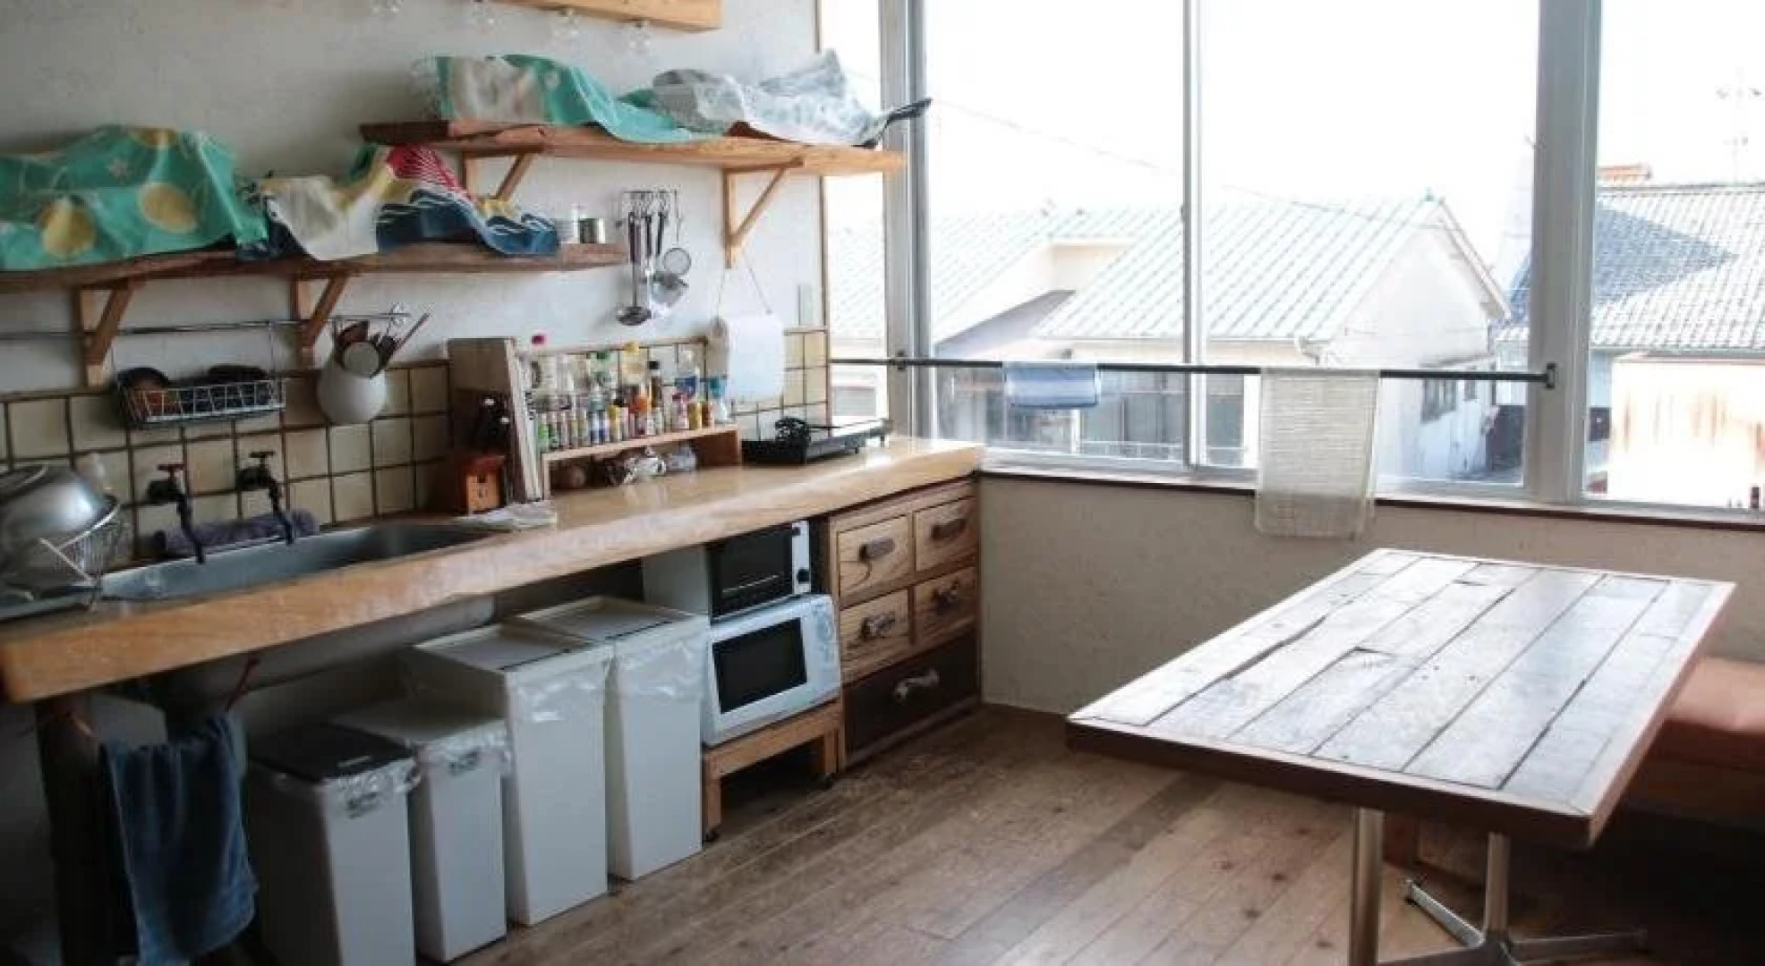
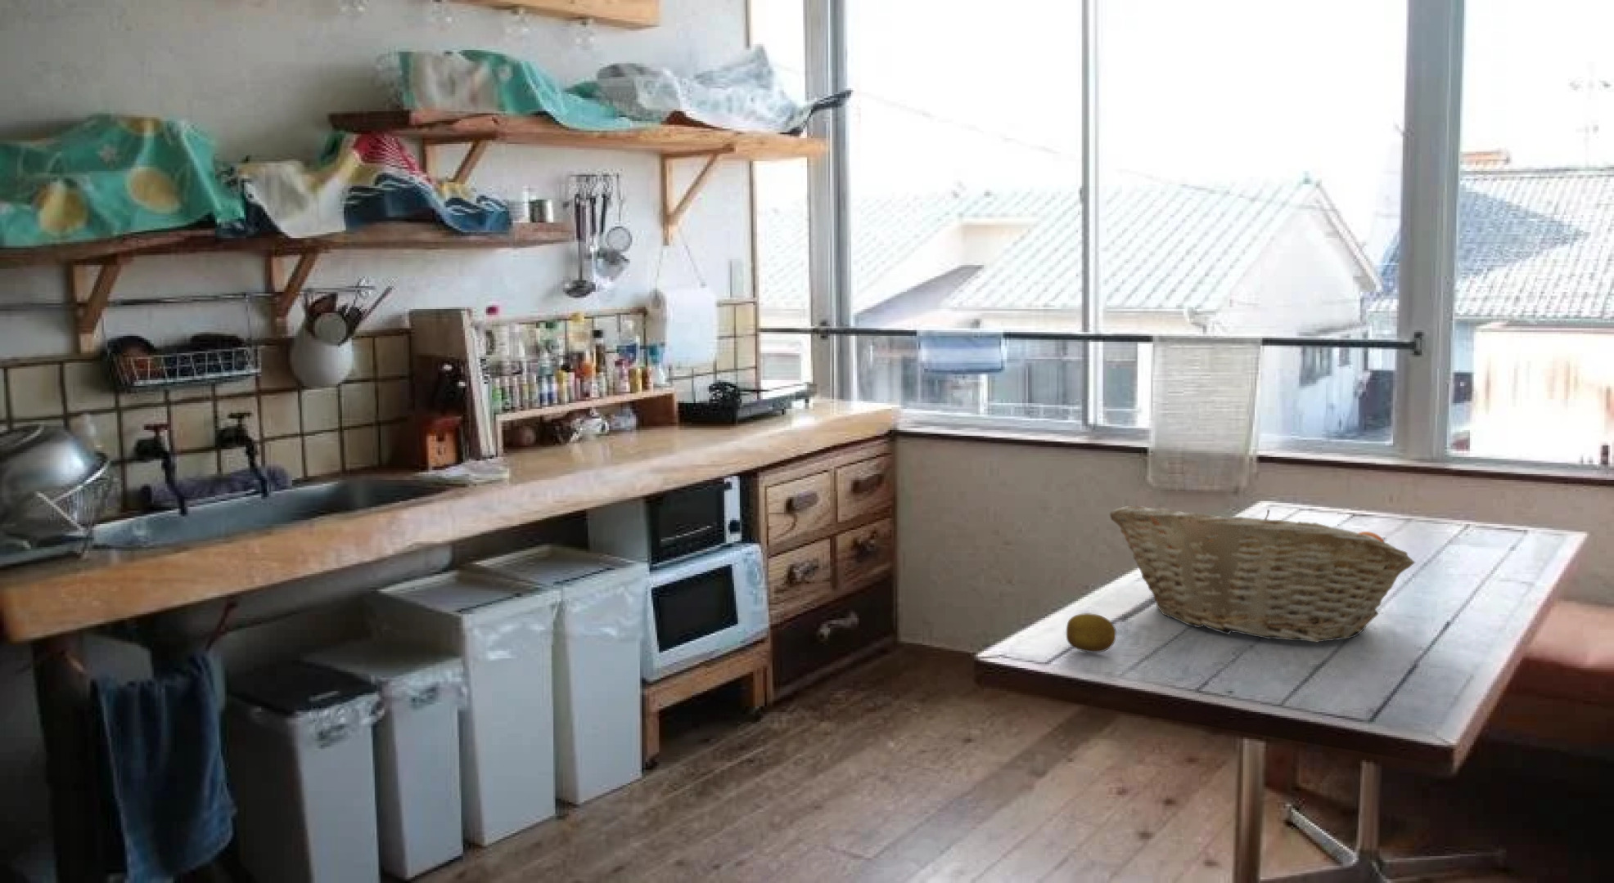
+ fruit [1065,612,1118,654]
+ fruit basket [1109,506,1416,644]
